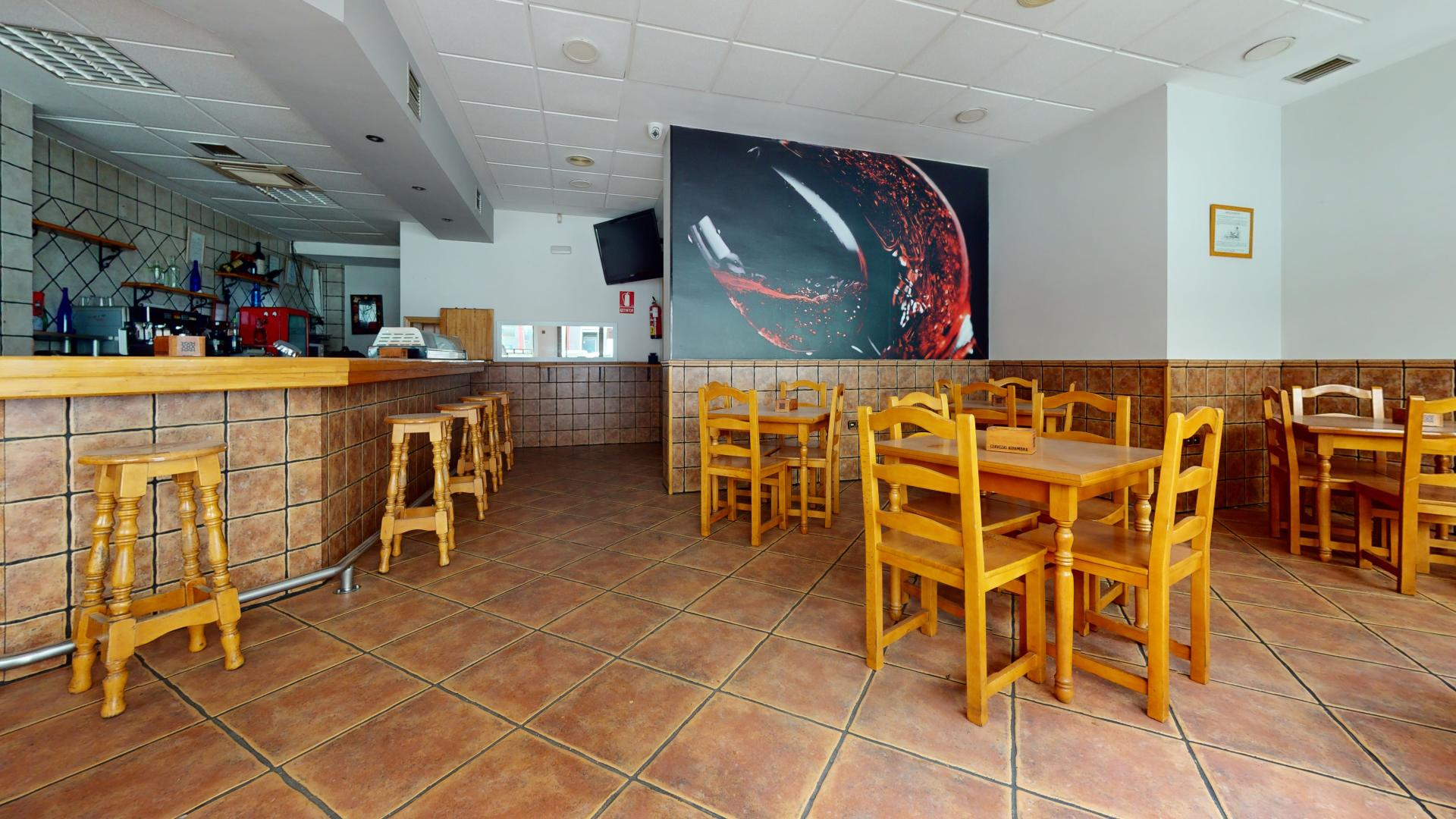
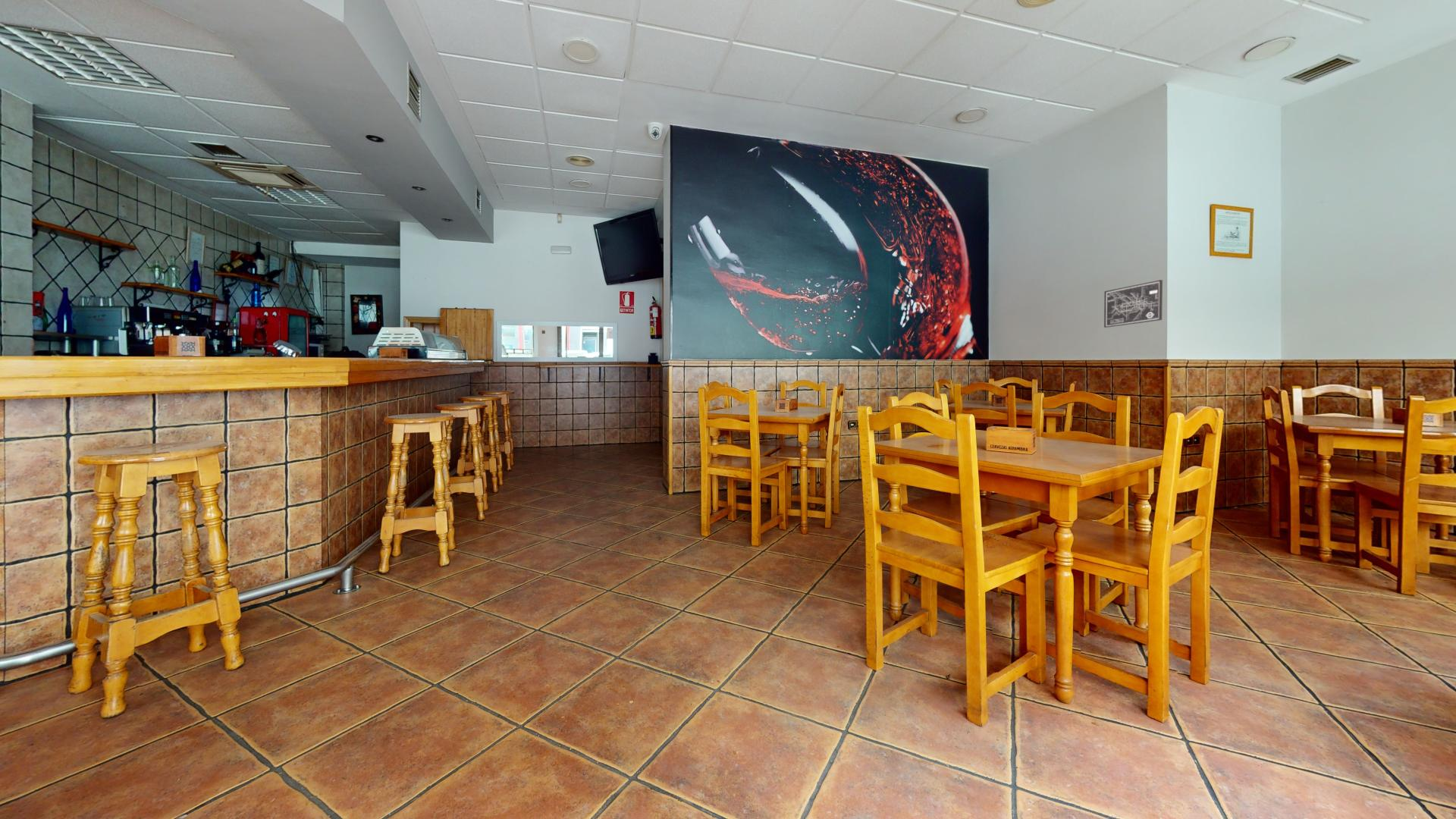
+ wall art [1103,279,1163,328]
